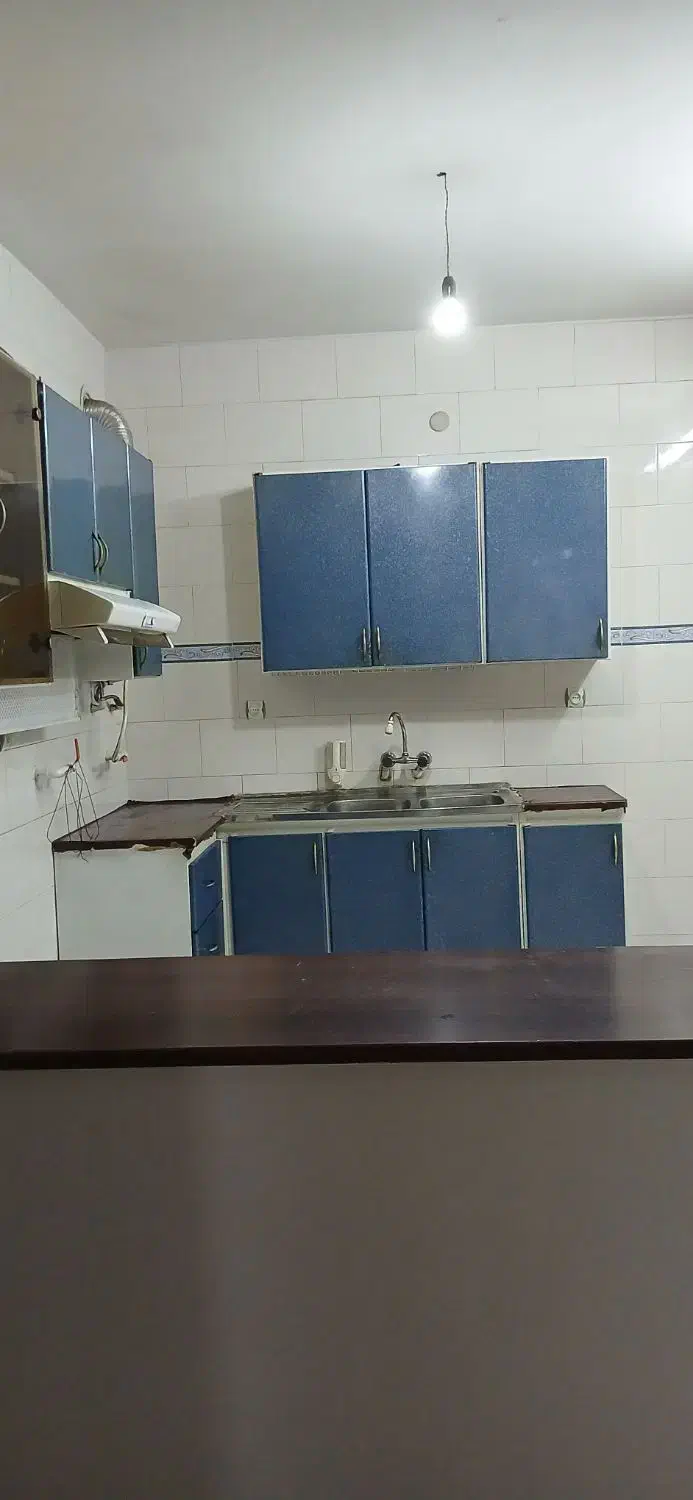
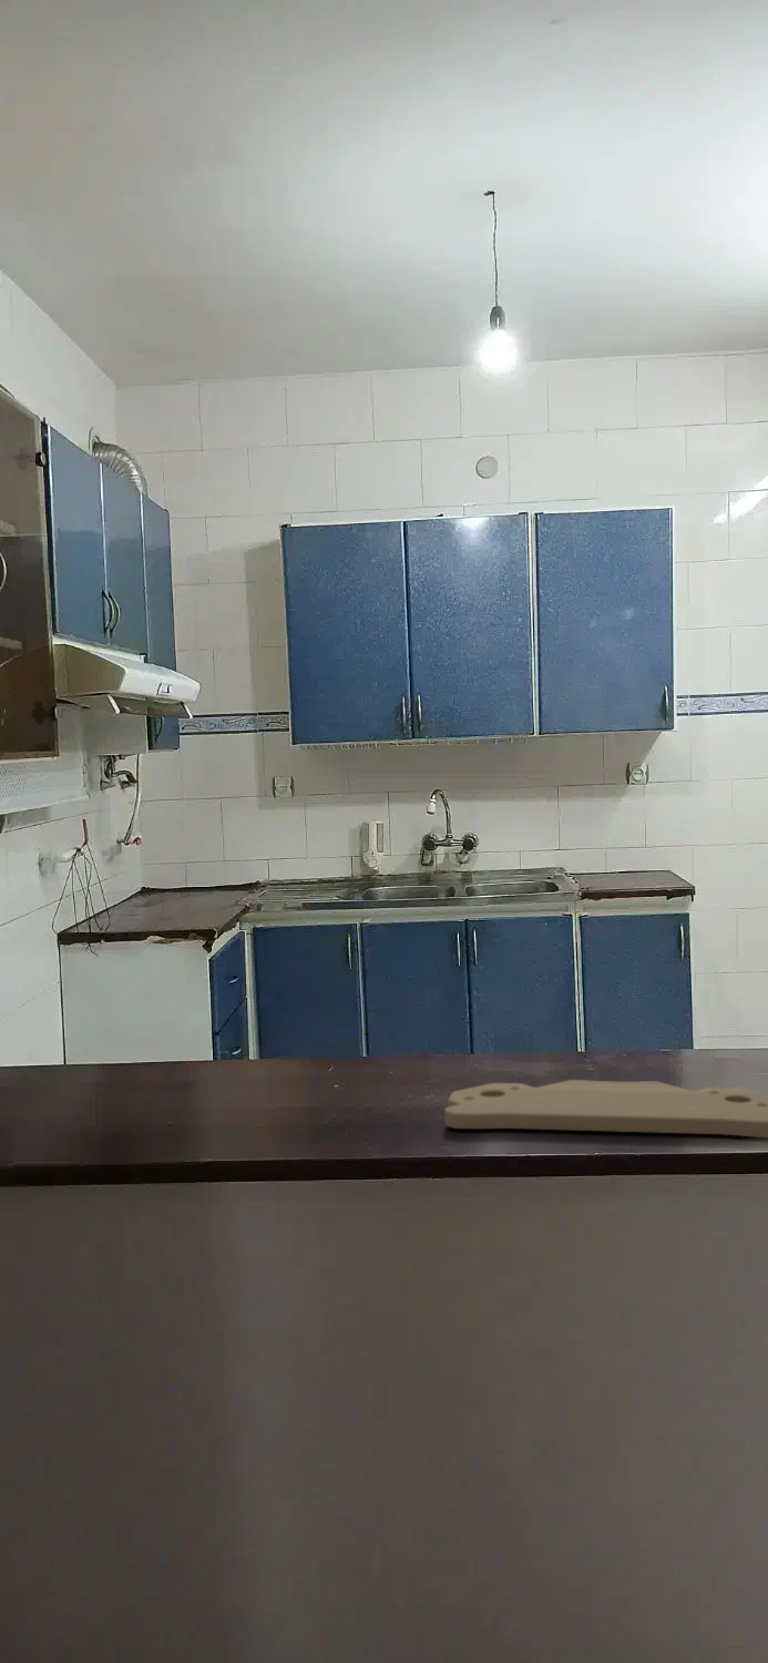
+ cutting board [443,1079,768,1139]
